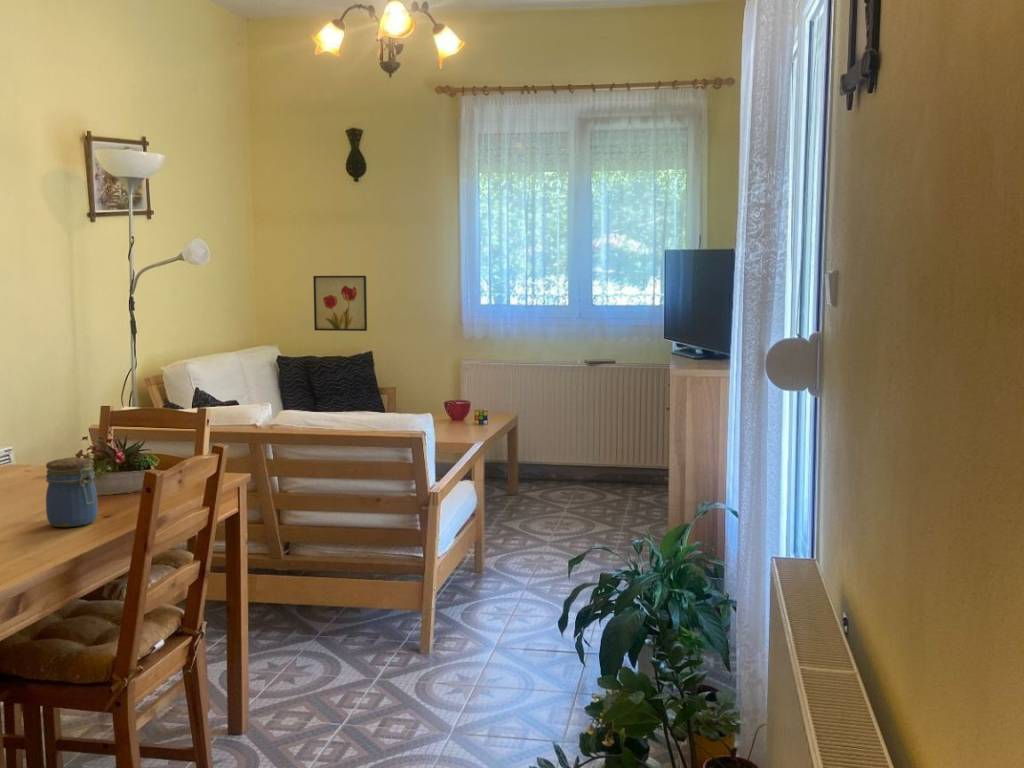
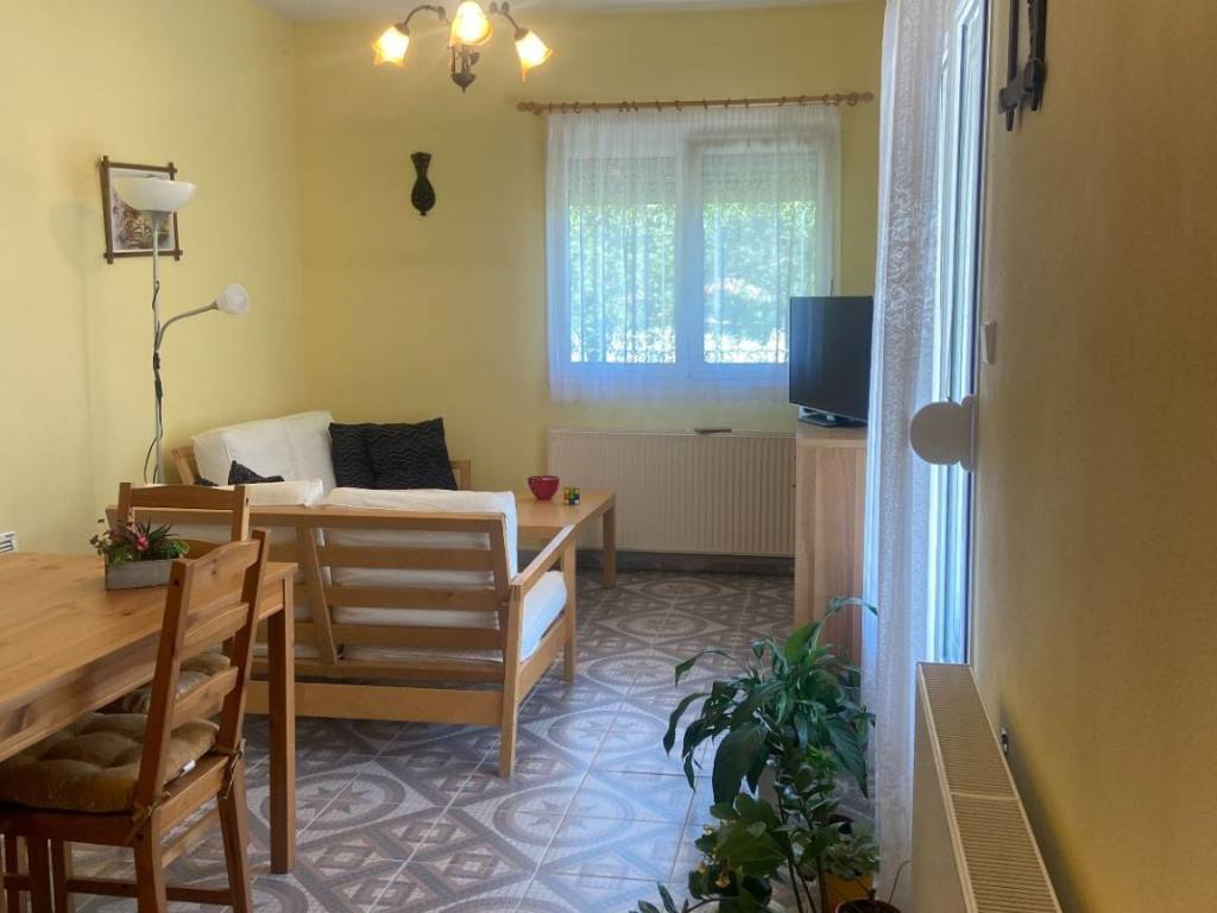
- jar [45,457,99,528]
- wall art [312,275,368,332]
